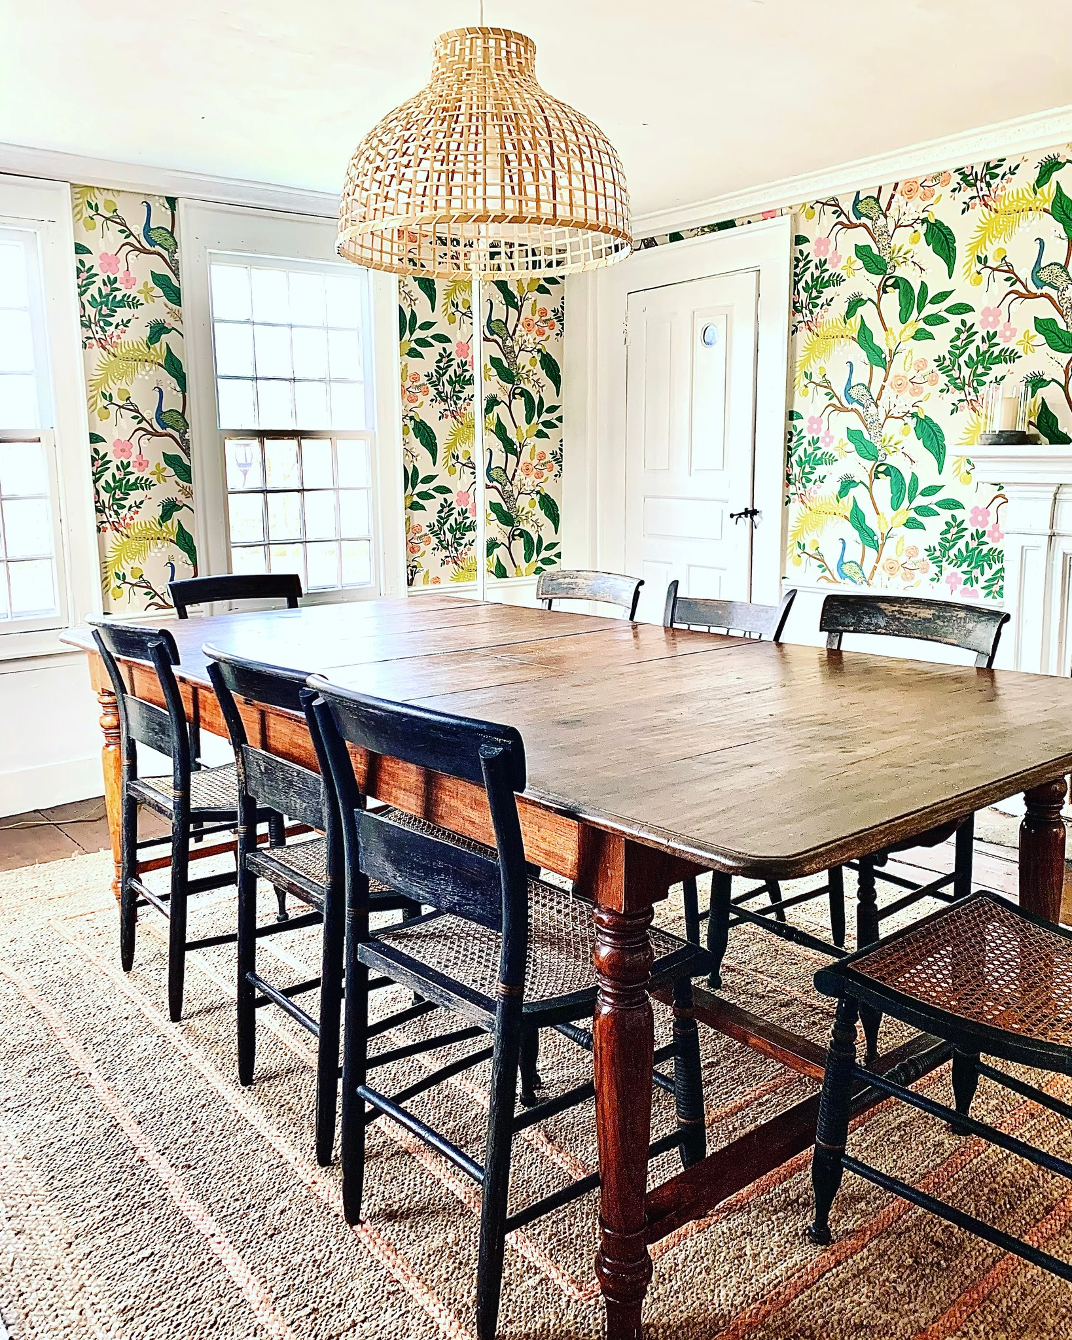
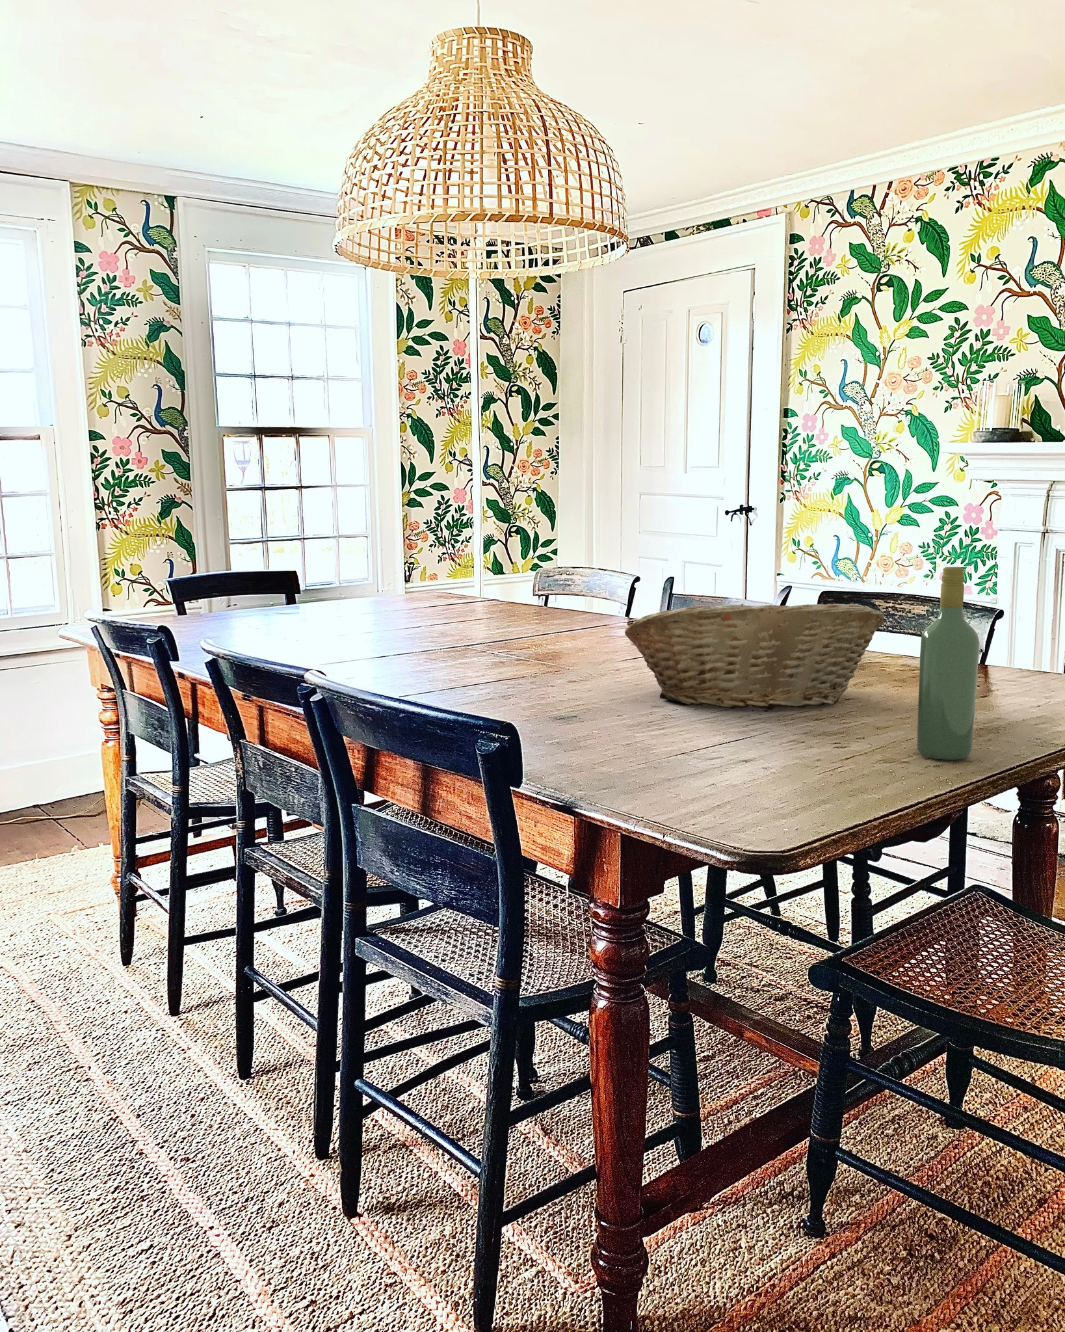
+ fruit basket [624,602,885,710]
+ wine bottle [916,567,980,760]
